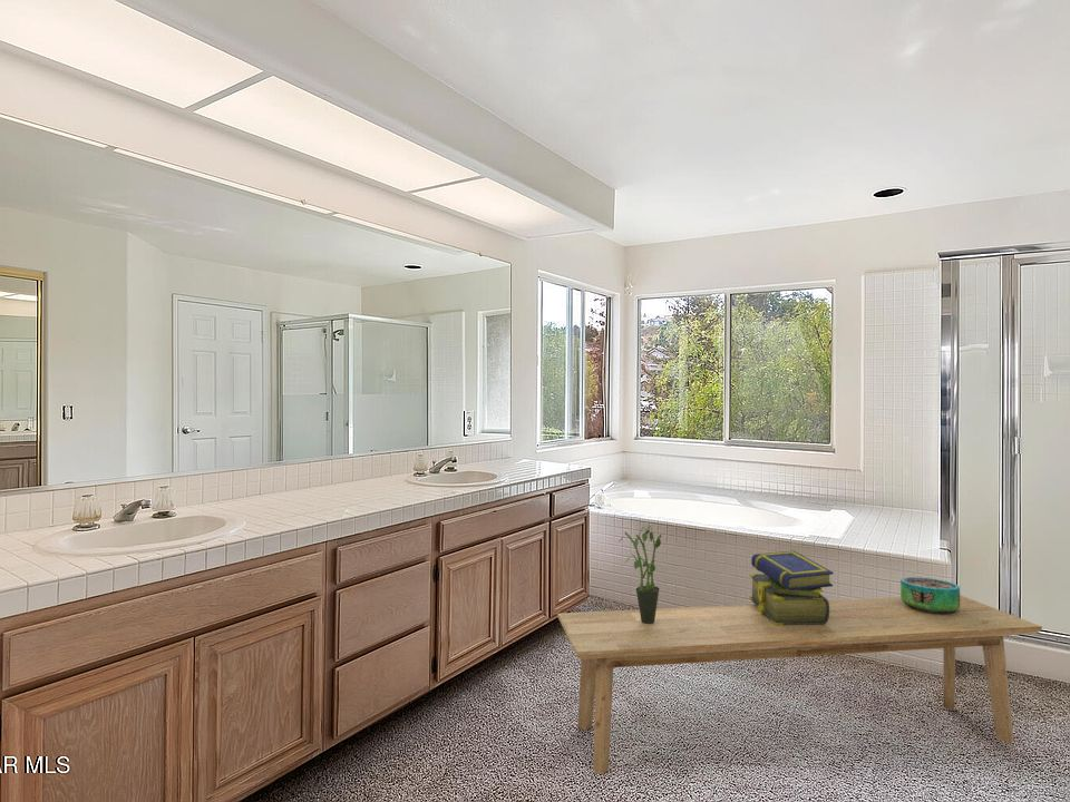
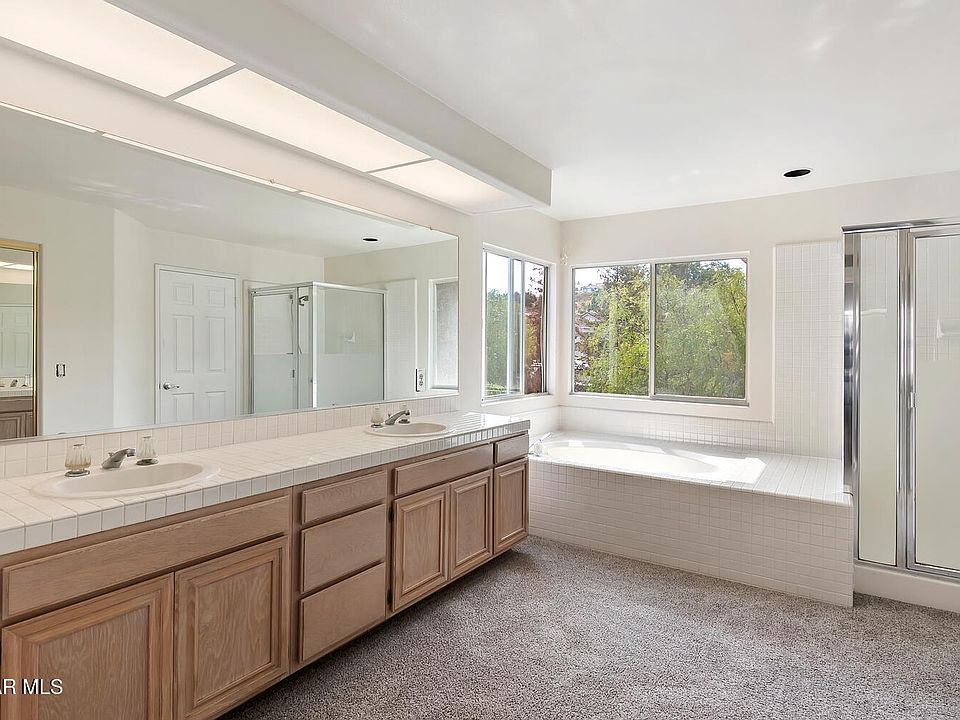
- potted plant [617,525,662,624]
- bench [556,594,1043,775]
- decorative bowl [899,576,961,614]
- stack of books [748,550,835,625]
